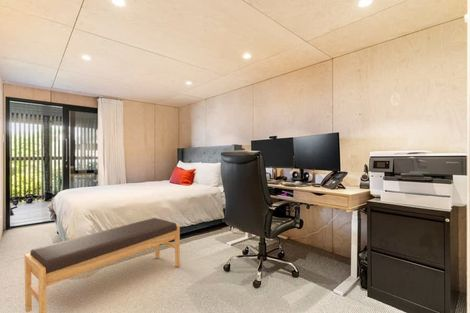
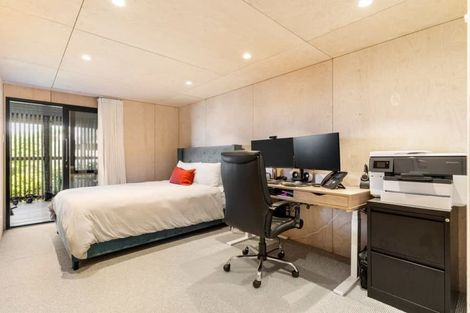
- bench [24,217,181,313]
